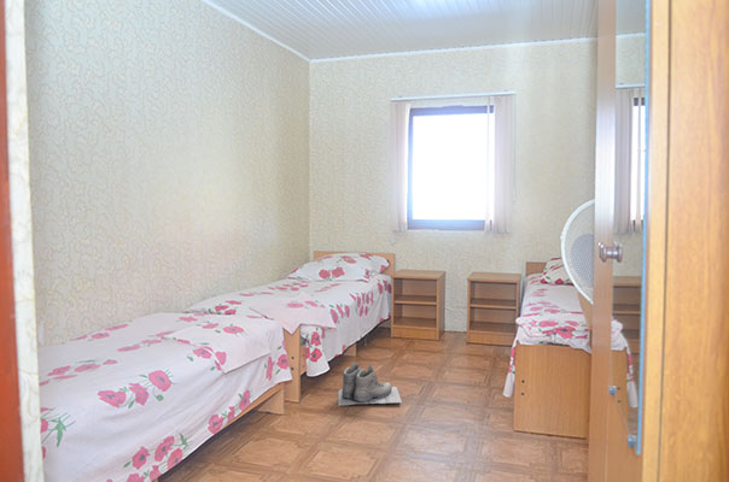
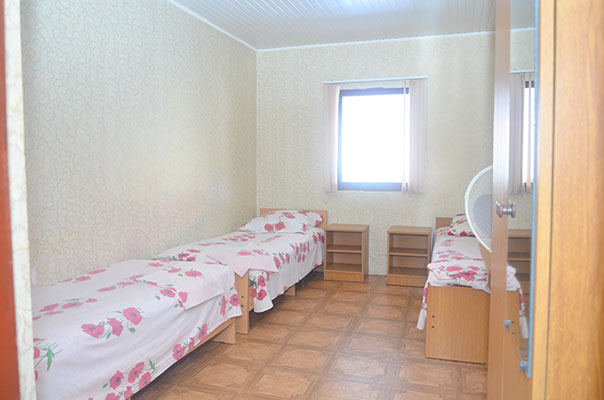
- boots [337,362,402,407]
